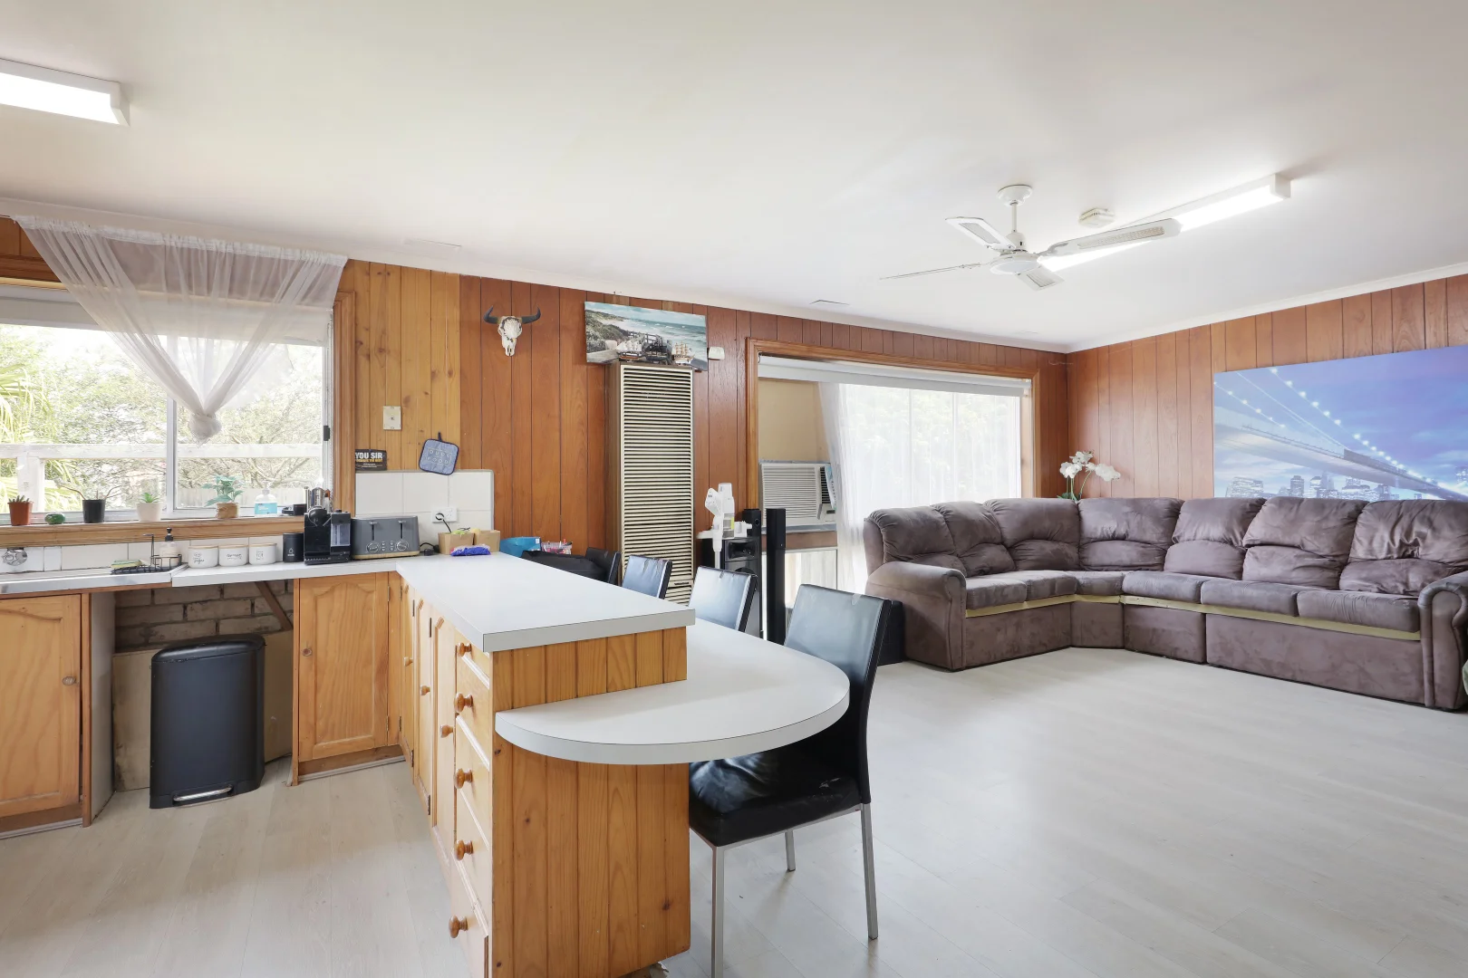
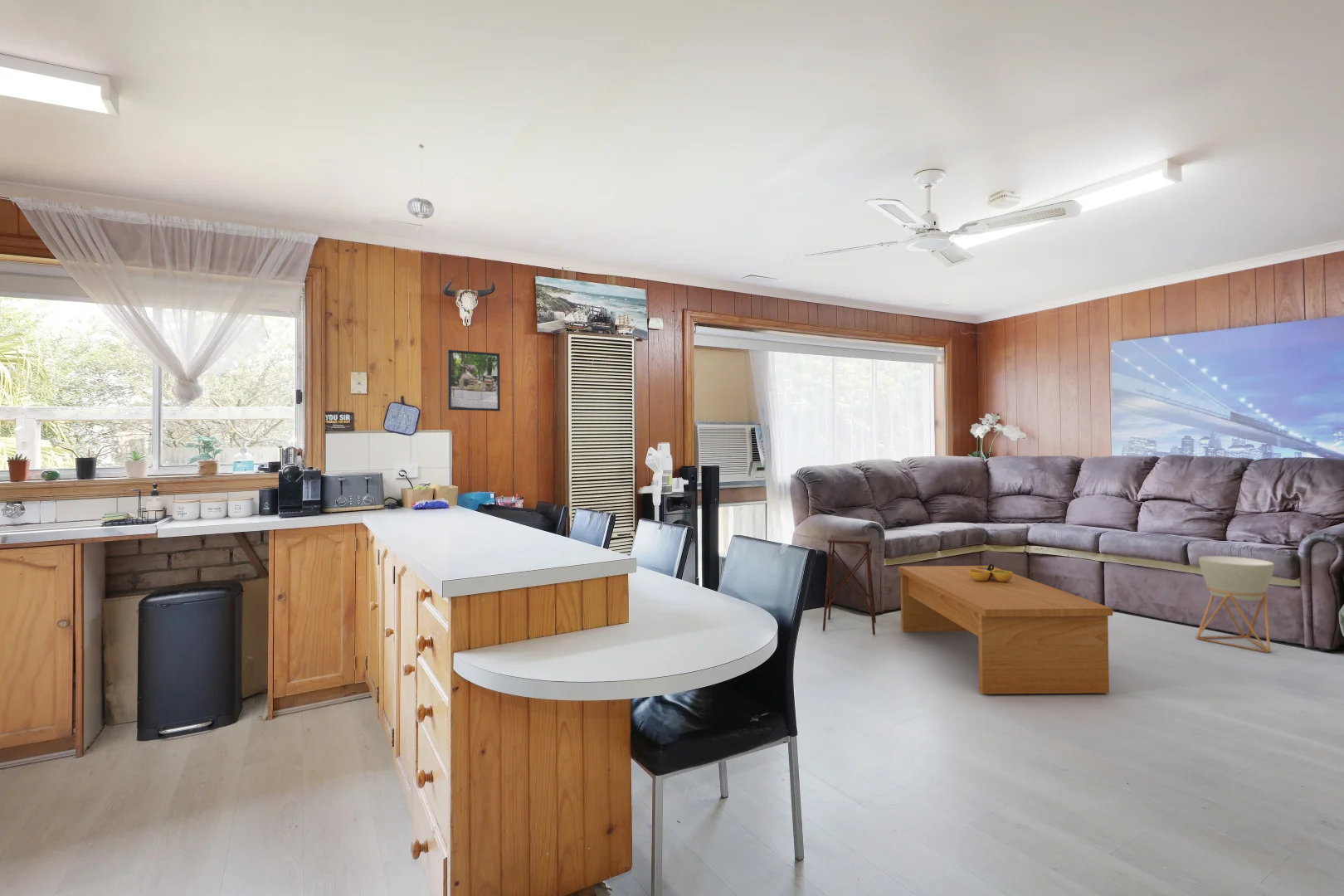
+ coffee table [898,565,1113,694]
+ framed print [446,349,501,412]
+ planter [1195,555,1275,654]
+ pendant light [407,144,435,220]
+ decorative bowl [969,563,1013,582]
+ side table [822,534,877,635]
